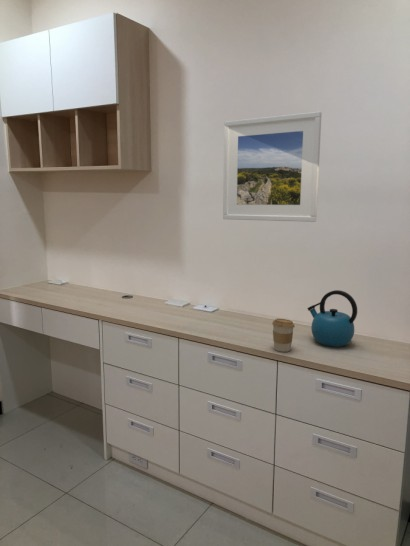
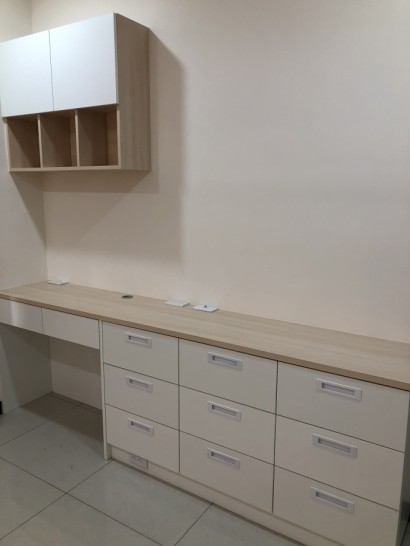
- coffee cup [271,318,296,353]
- kettle [306,289,358,347]
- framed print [222,111,323,223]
